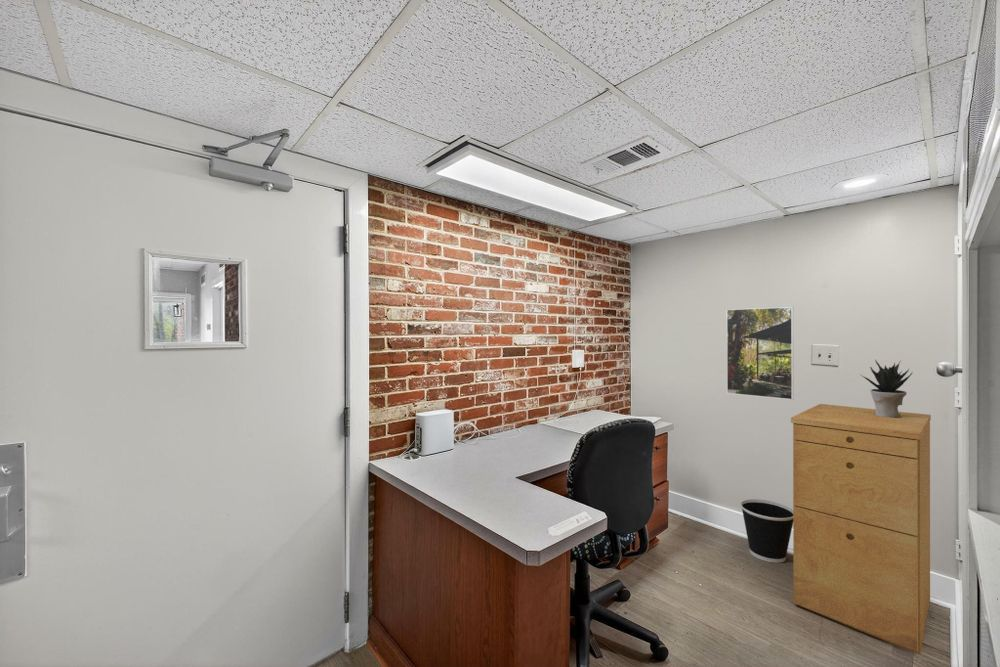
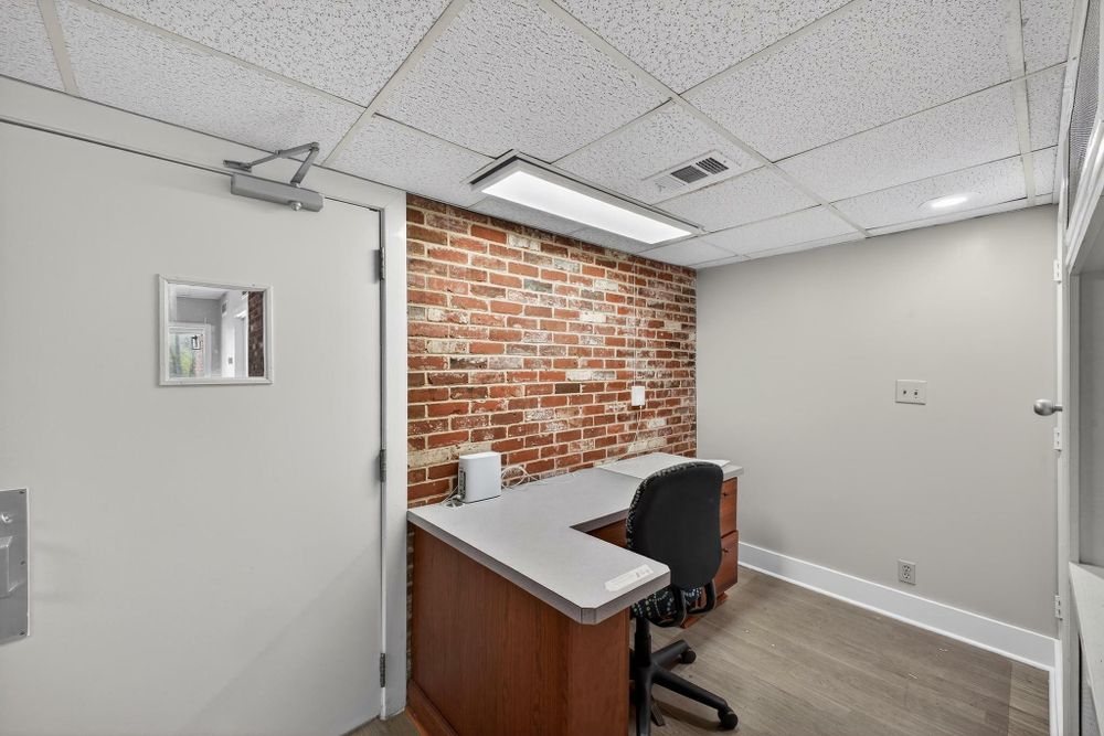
- wastebasket [739,498,793,564]
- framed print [726,306,795,401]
- potted plant [859,359,914,418]
- filing cabinet [790,403,932,656]
